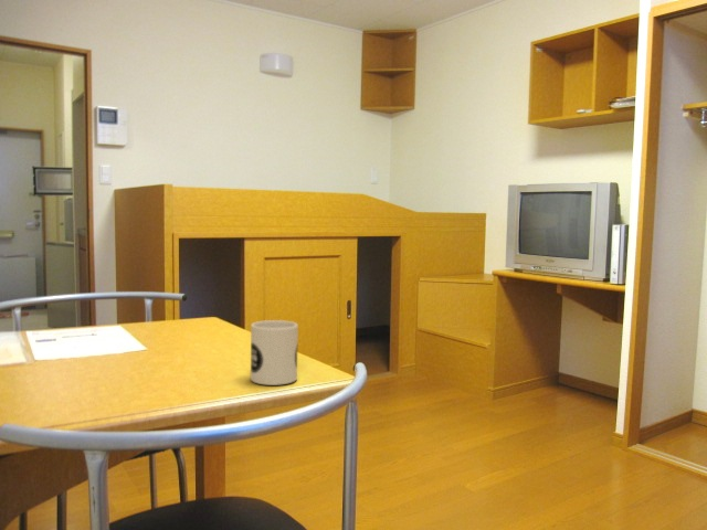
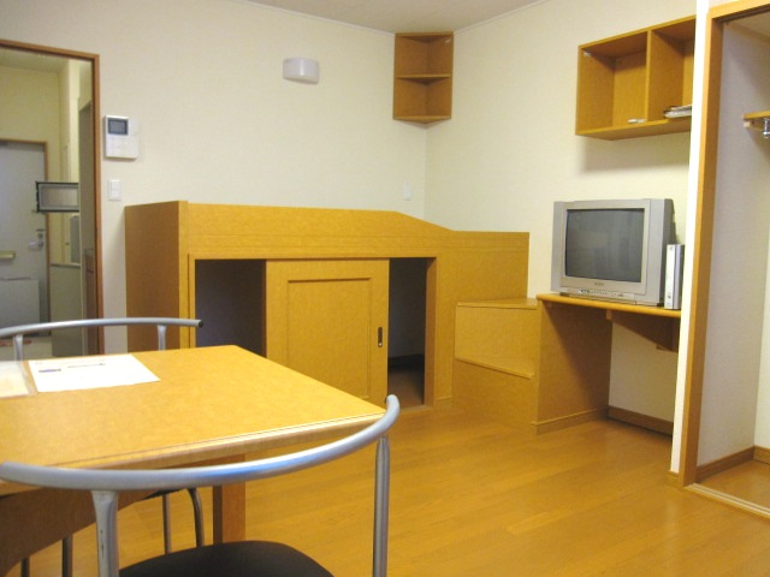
- mug [250,319,299,386]
